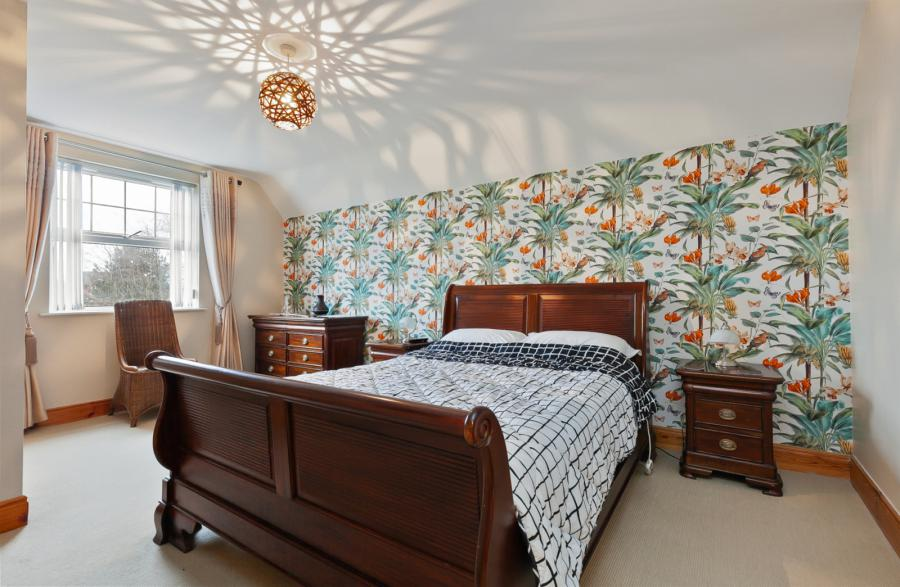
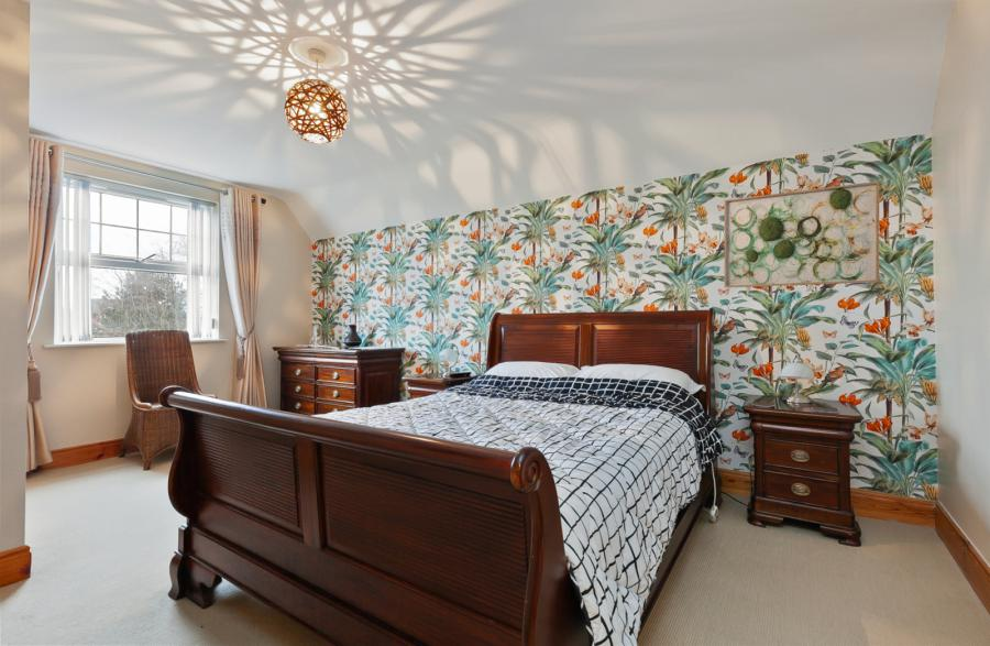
+ wall art [724,180,880,288]
